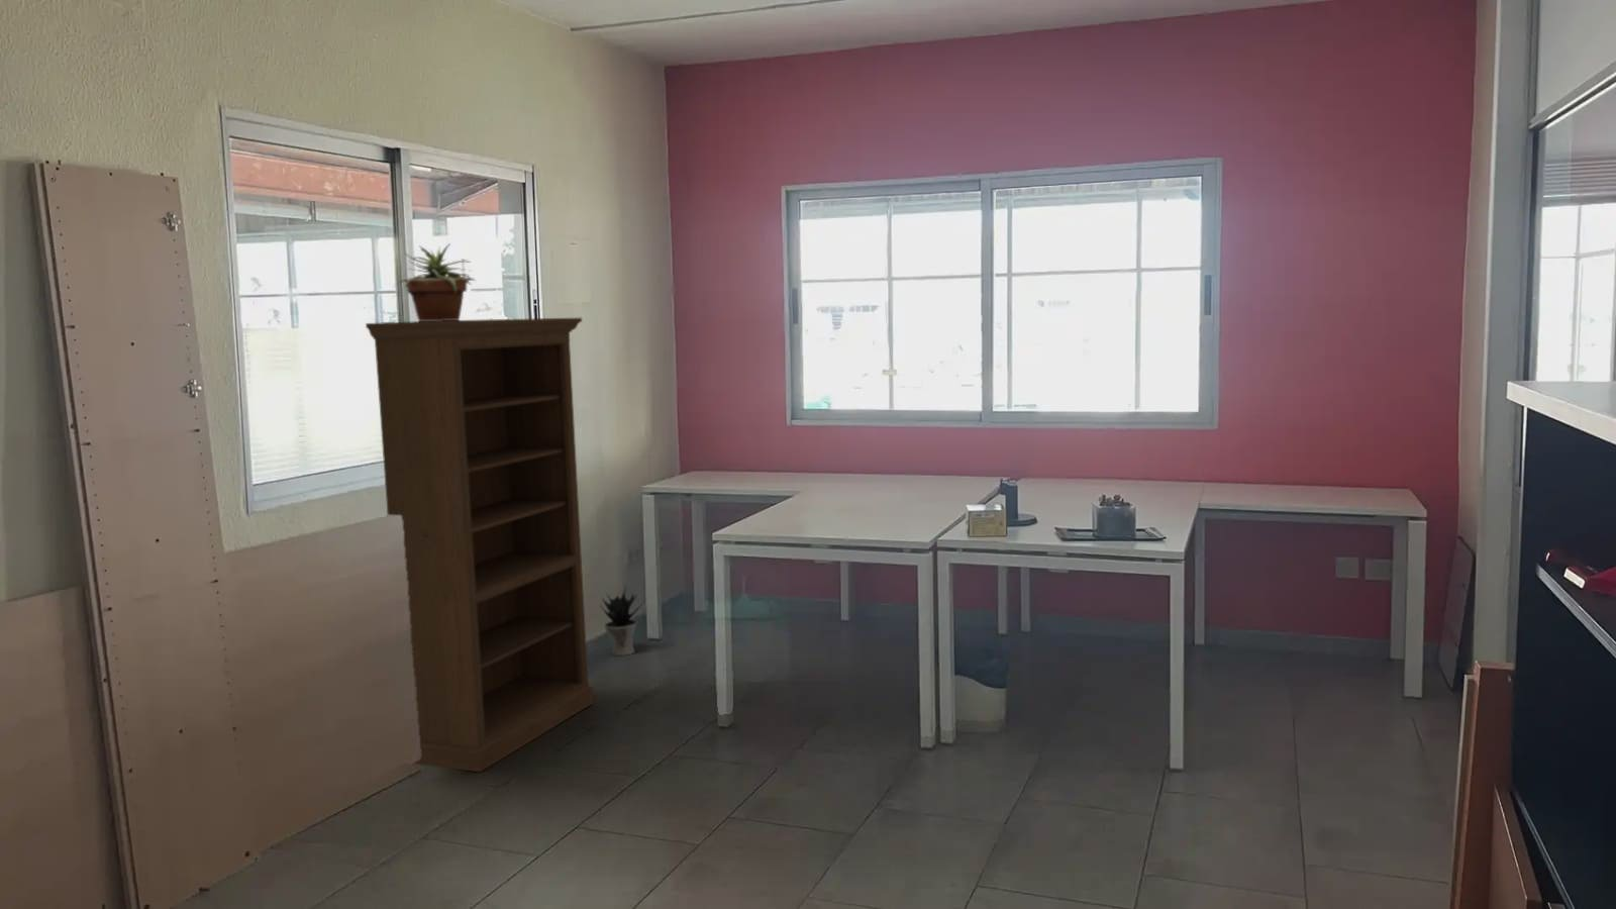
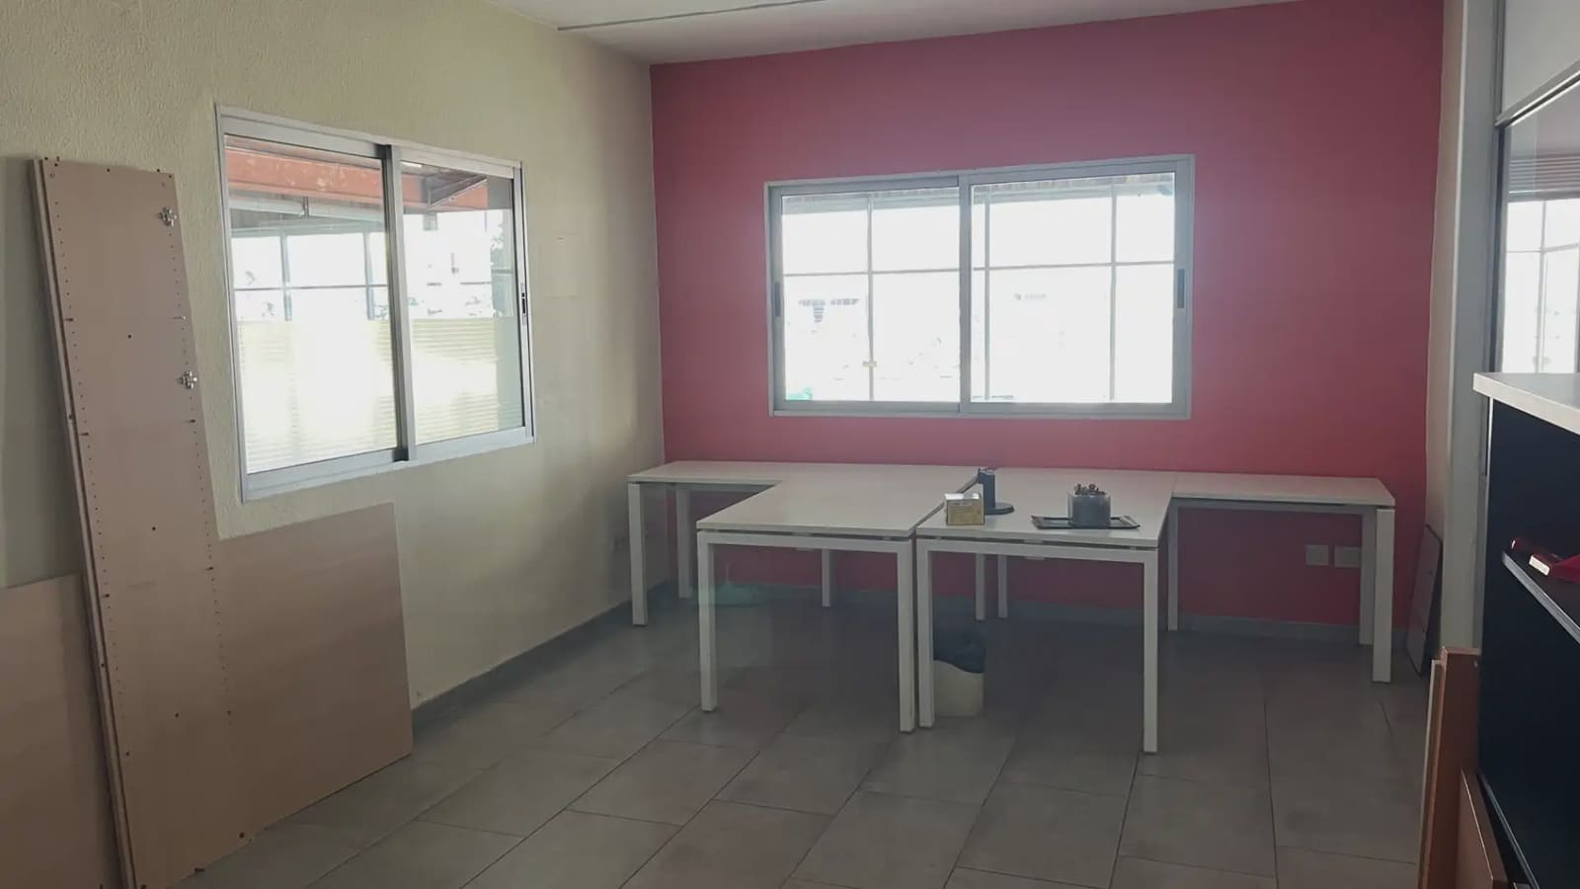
- bookshelf [365,317,594,772]
- potted plant [392,242,477,321]
- potted plant [599,584,645,656]
